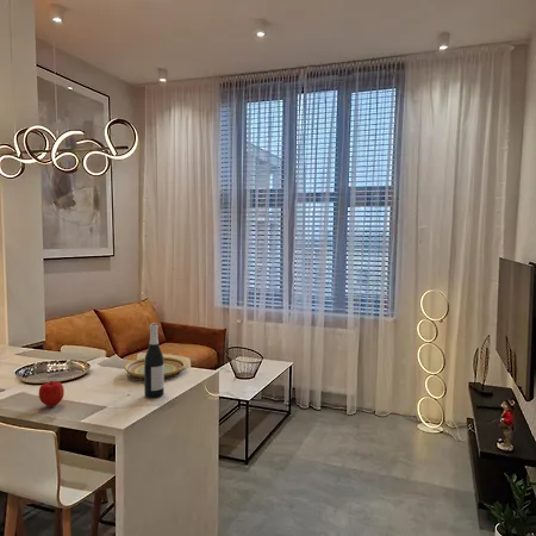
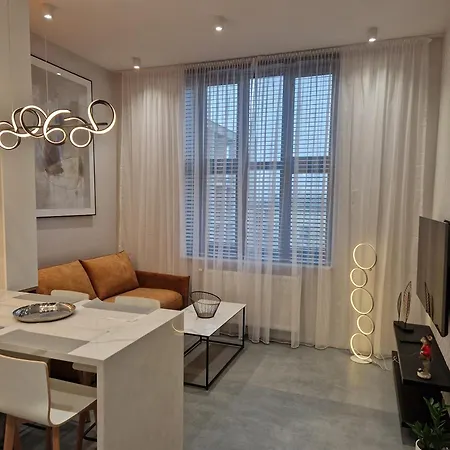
- fruit [38,380,66,407]
- wine bottle [143,322,166,399]
- plate [124,356,186,380]
